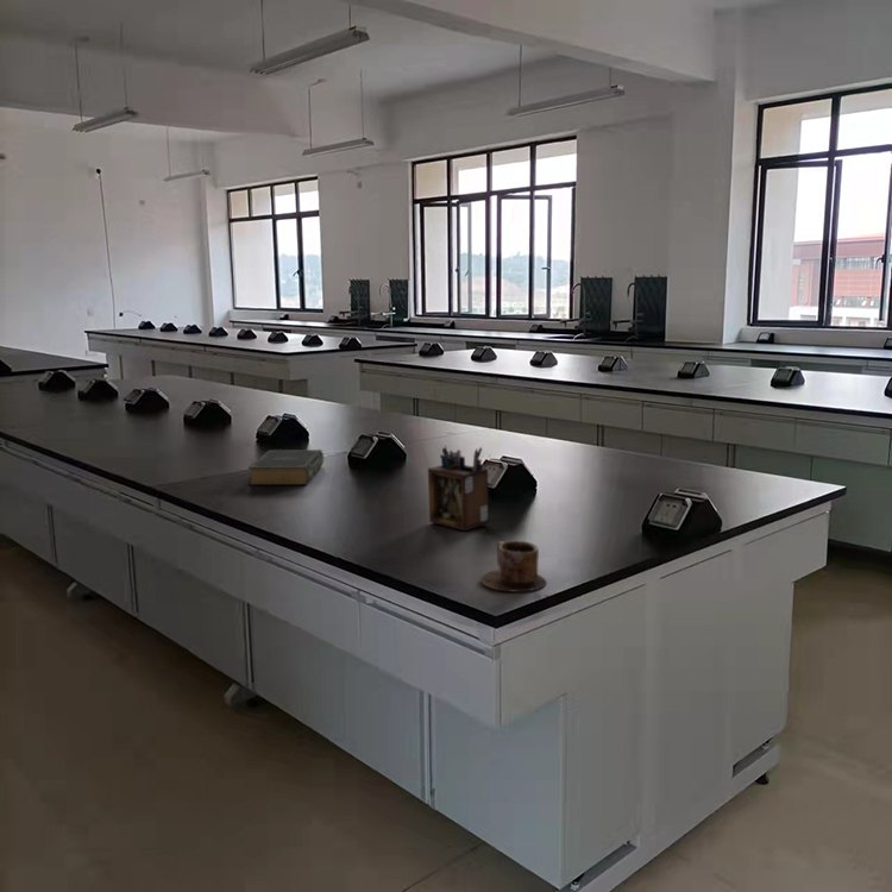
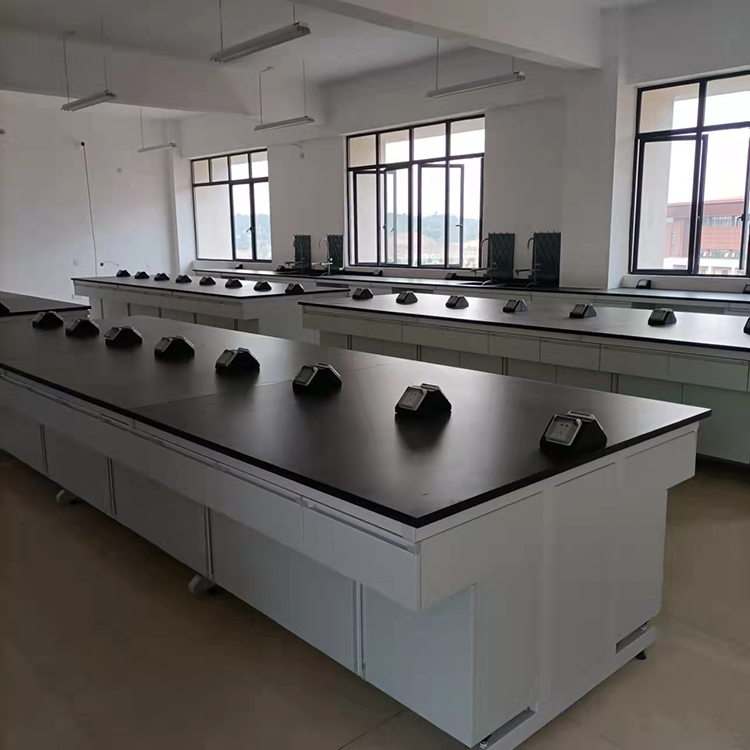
- mug [479,539,547,593]
- book [246,448,325,486]
- desk organizer [427,444,490,532]
